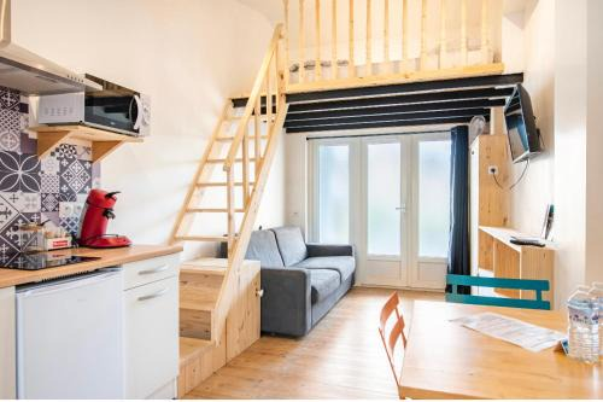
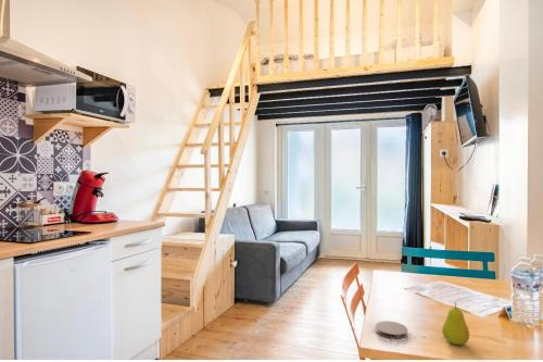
+ fruit [441,301,470,346]
+ coaster [375,320,409,340]
